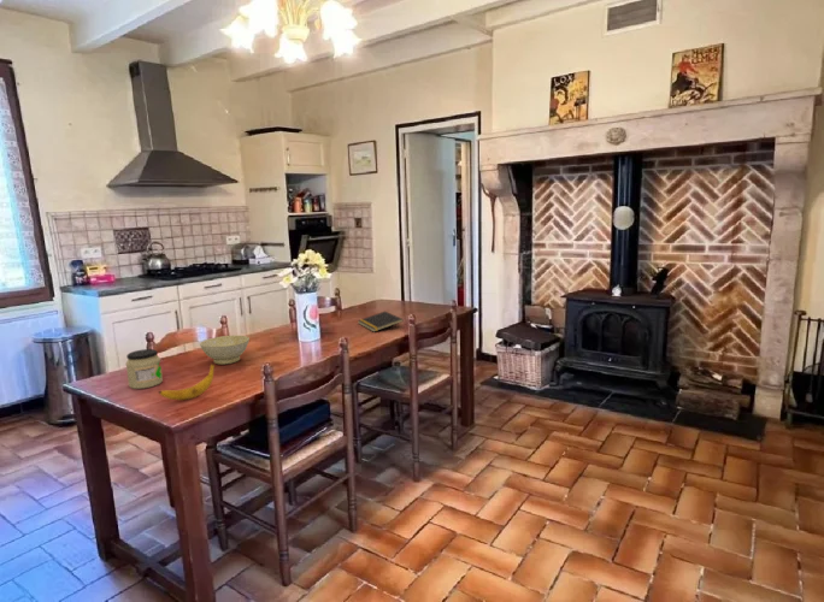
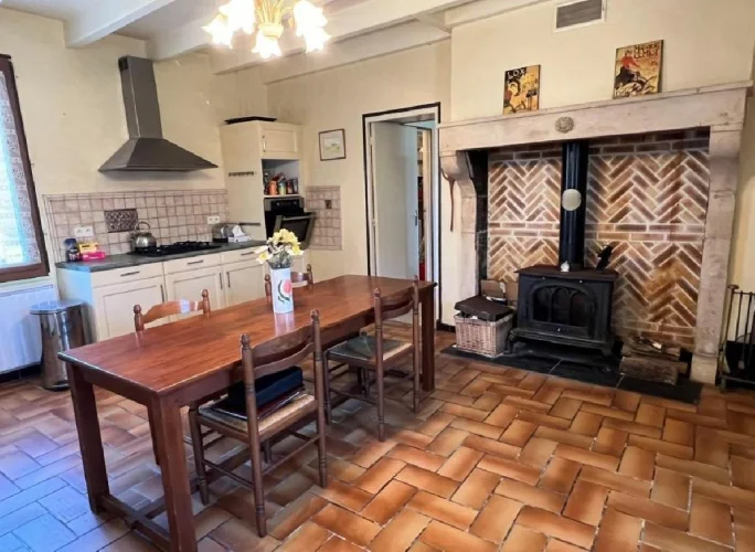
- bowl [199,335,251,366]
- banana [158,361,216,401]
- notepad [357,311,405,334]
- jar [124,348,164,390]
